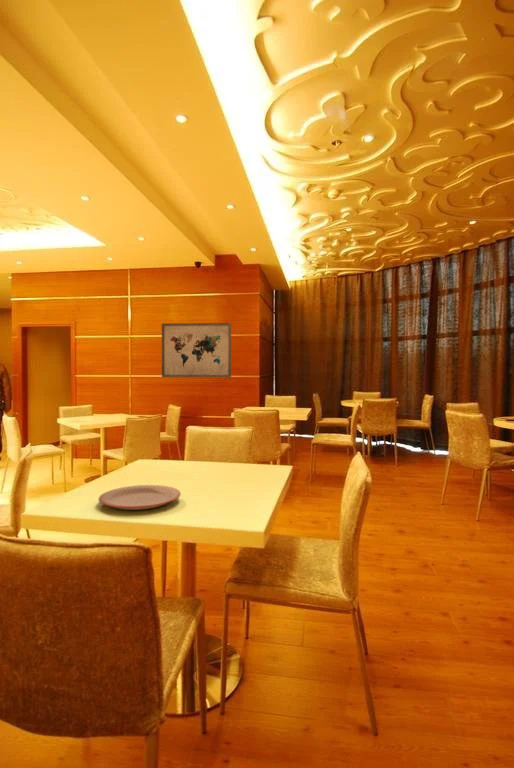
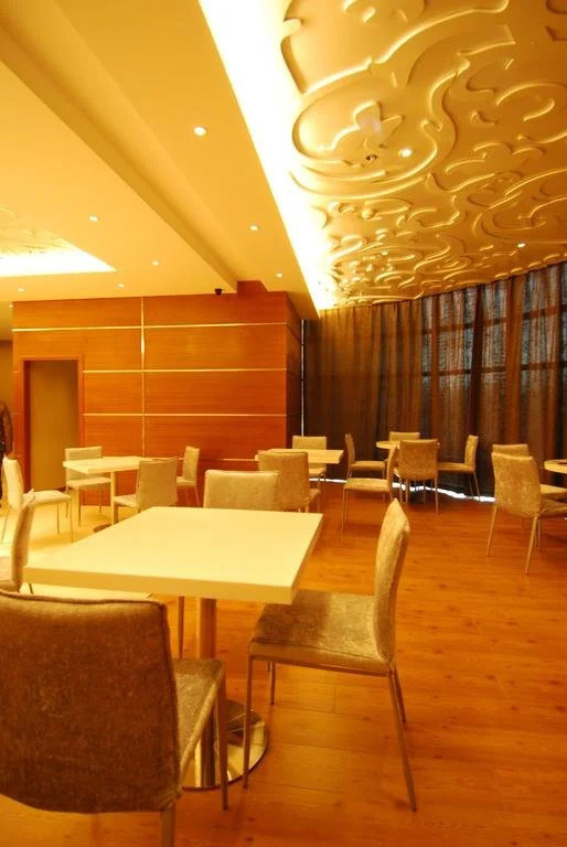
- plate [98,484,182,511]
- wall art [161,322,232,378]
